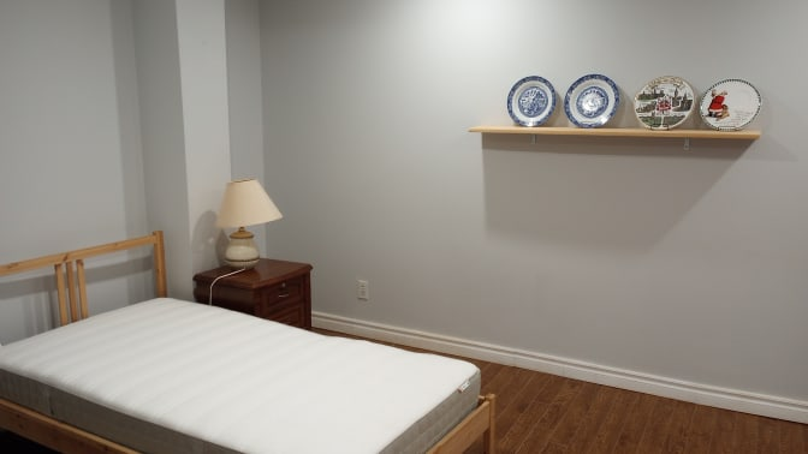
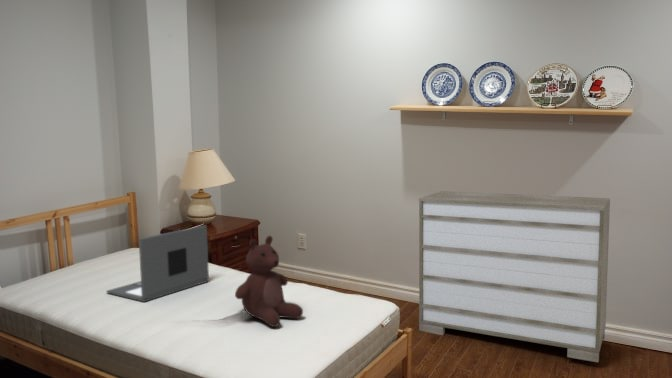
+ teddy bear [234,235,304,328]
+ dresser [418,190,611,363]
+ laptop [106,224,210,303]
